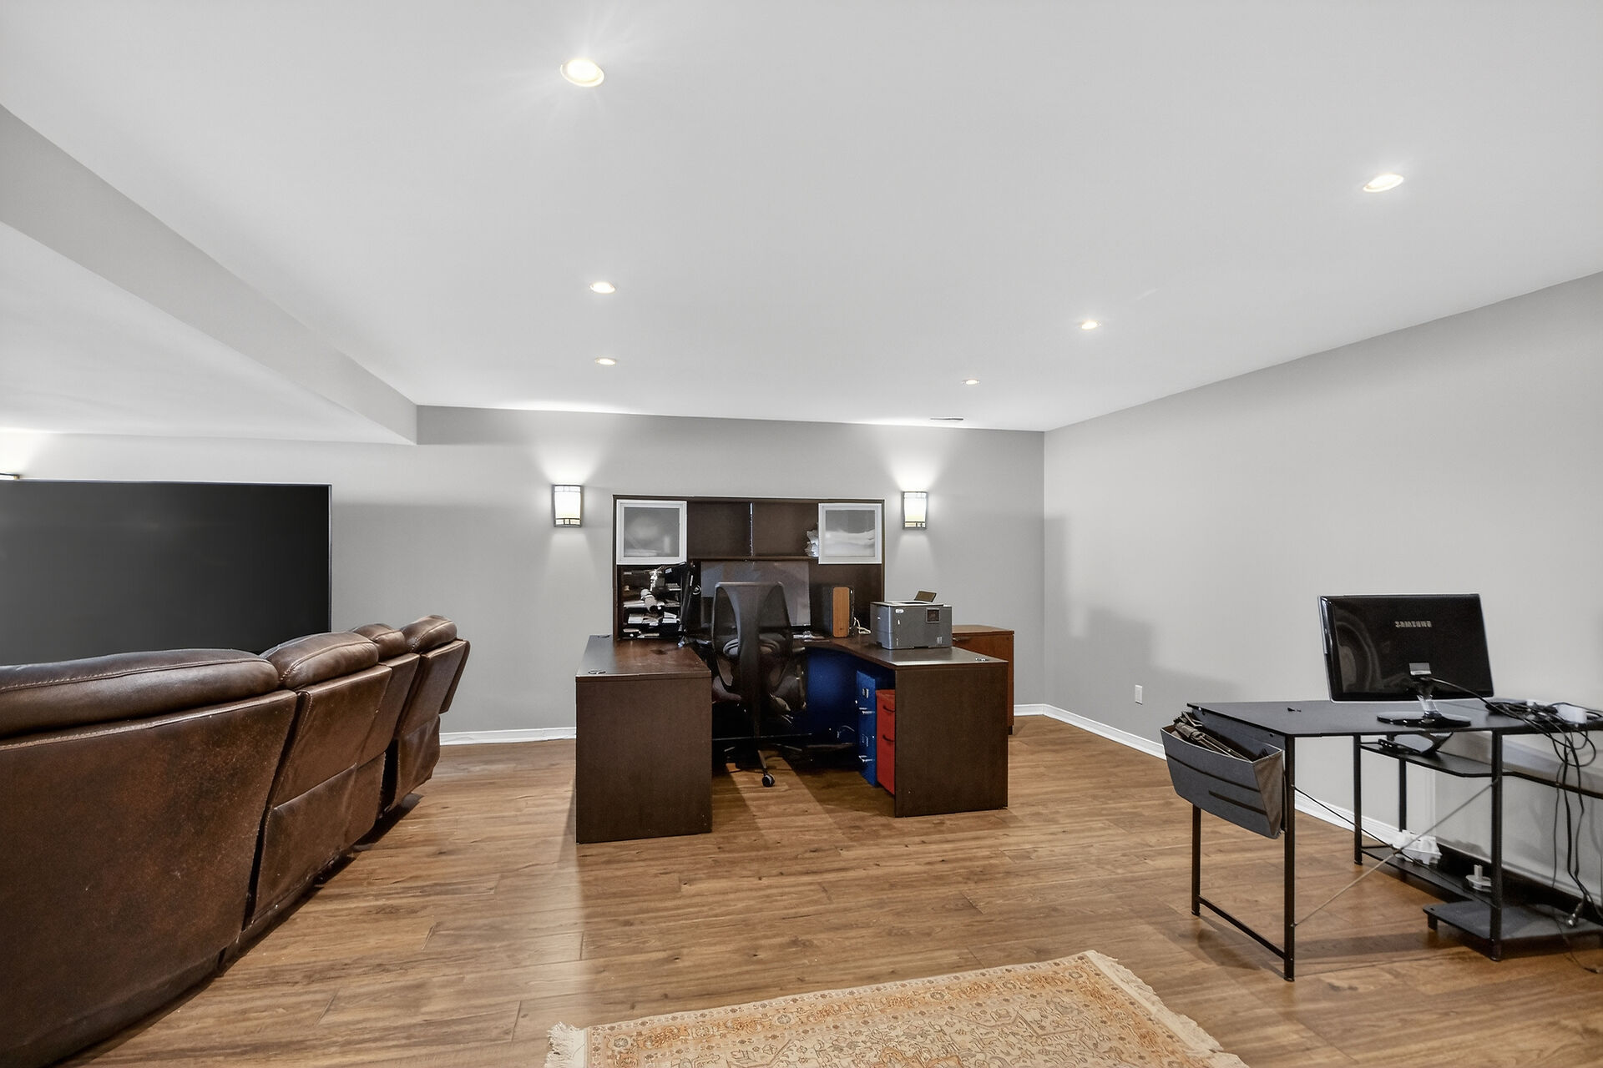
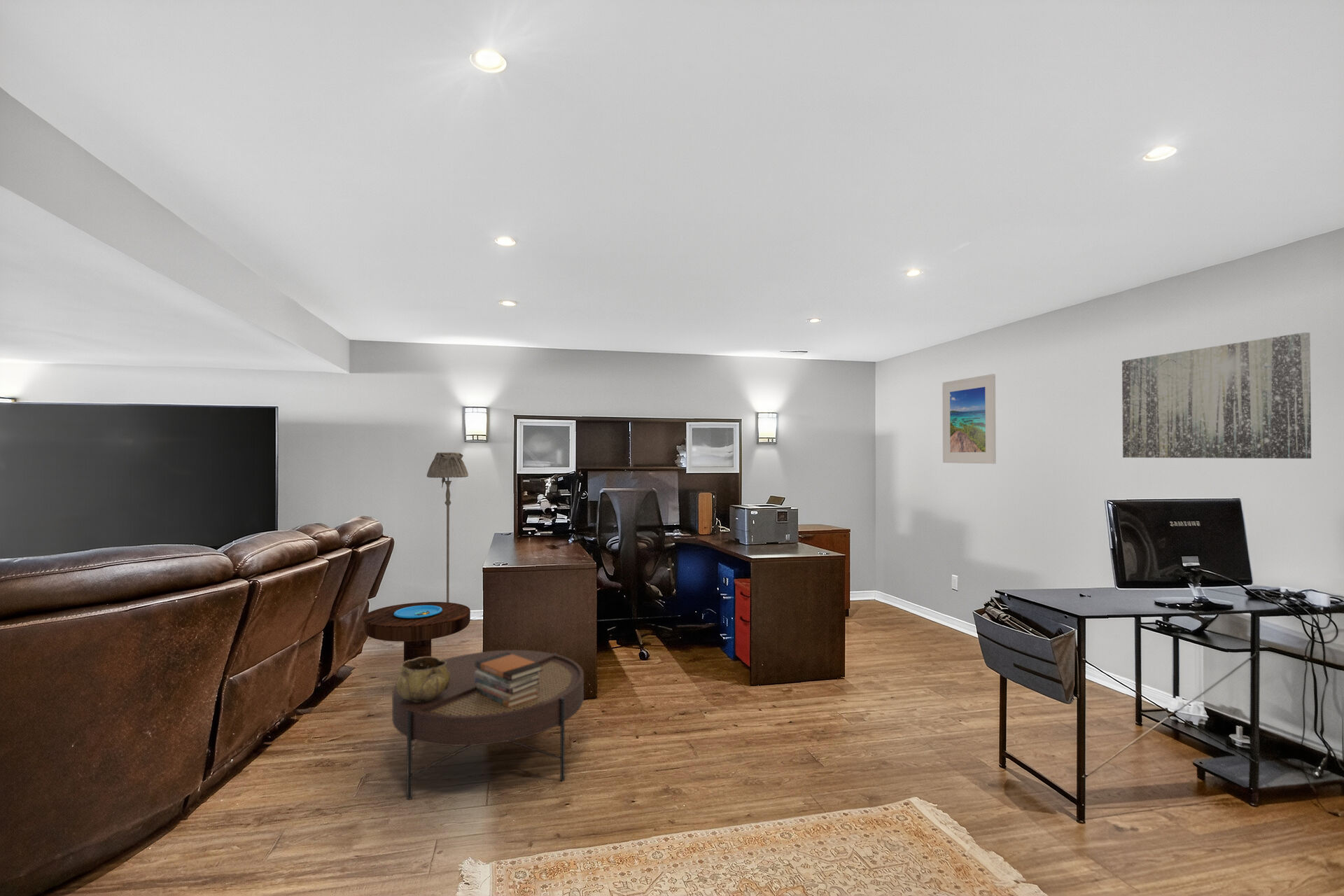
+ decorative bowl [395,656,450,702]
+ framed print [942,373,997,464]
+ floor lamp [426,451,469,603]
+ coffee table [391,650,584,800]
+ side table [362,601,471,665]
+ wall art [1121,332,1312,459]
+ book stack [475,652,542,708]
